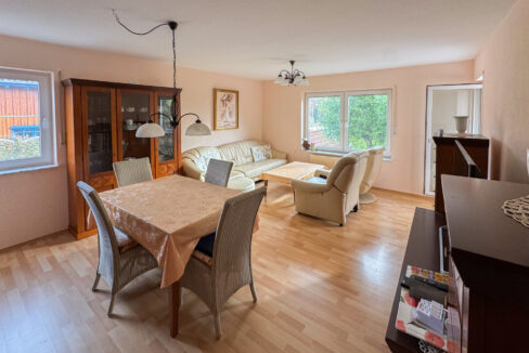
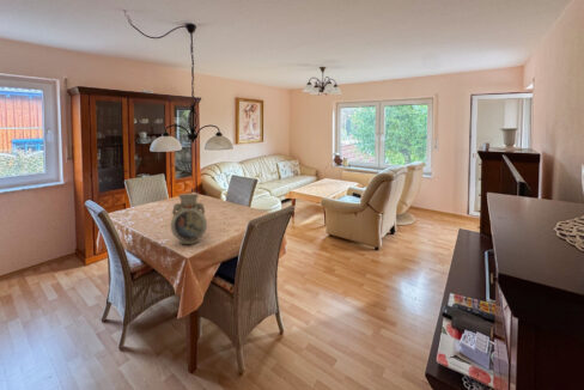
+ vase [170,193,208,245]
